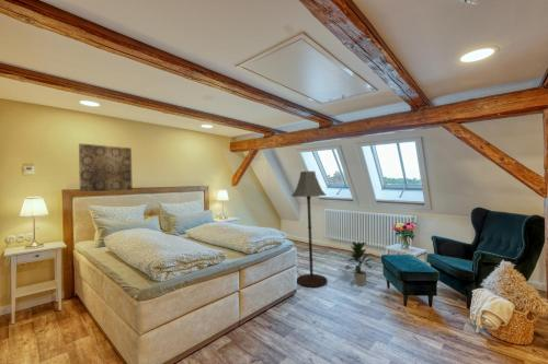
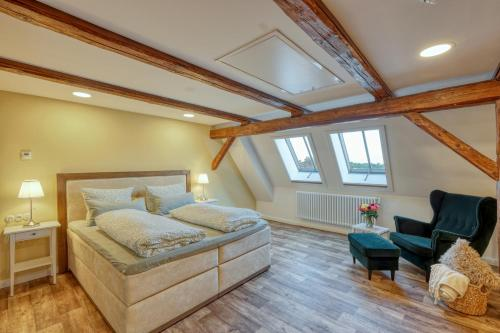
- wall art [78,142,134,192]
- floor lamp [290,171,329,289]
- indoor plant [344,239,377,287]
